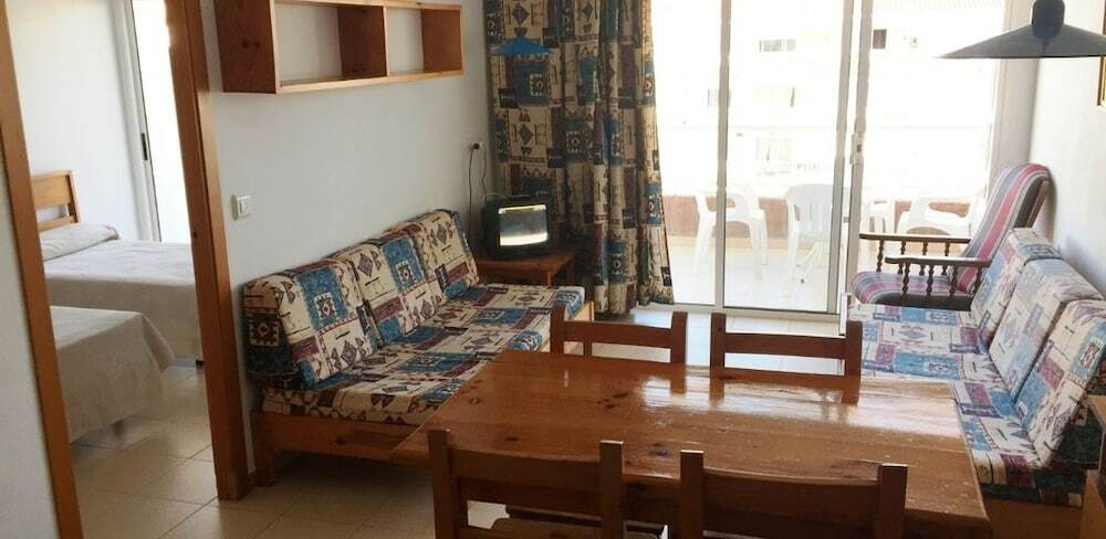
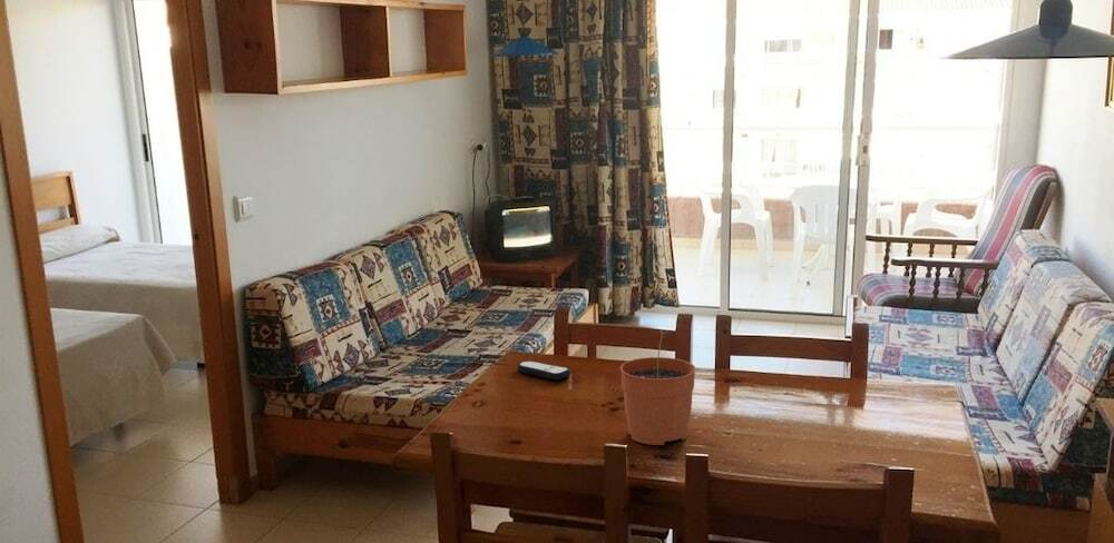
+ plant pot [619,329,697,446]
+ remote control [516,361,573,381]
